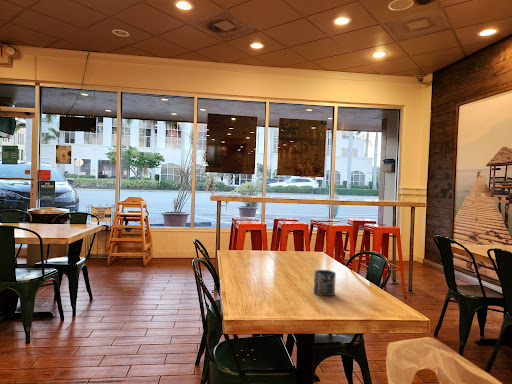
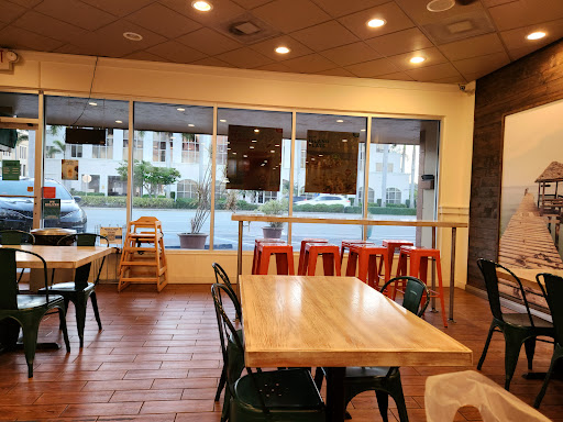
- cup [313,269,337,297]
